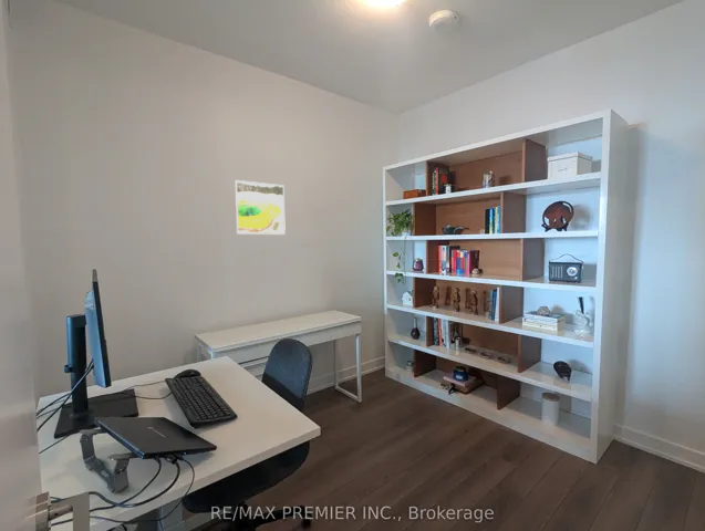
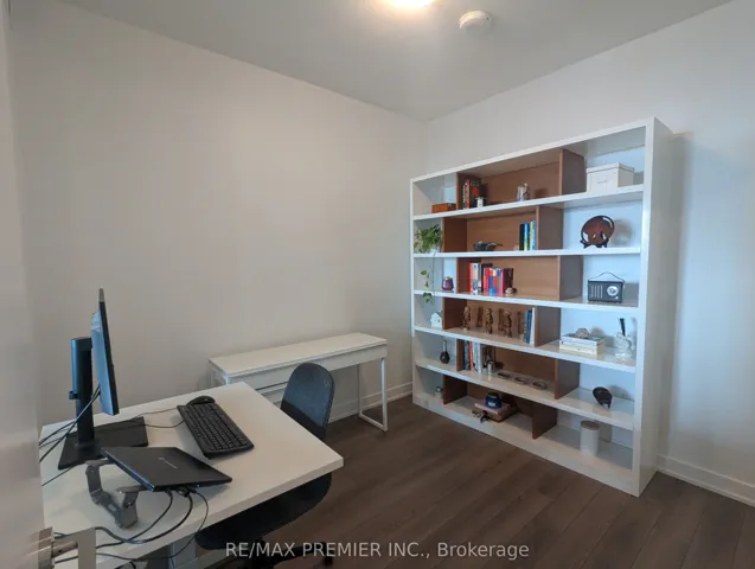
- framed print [234,179,287,236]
